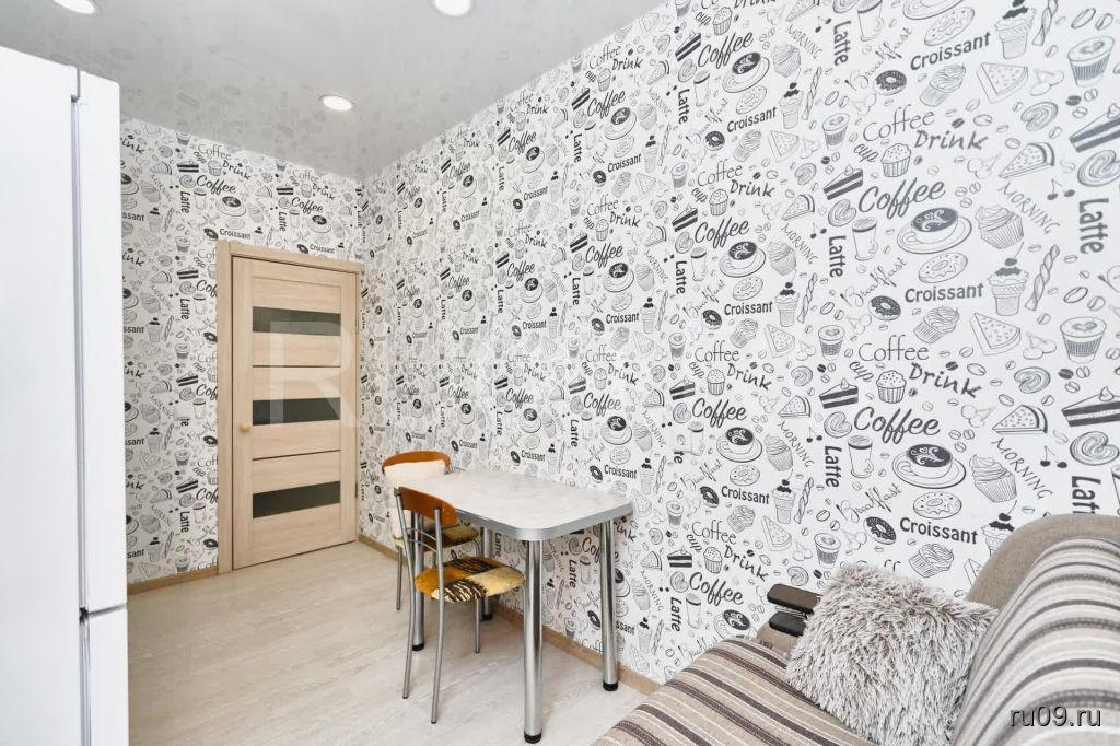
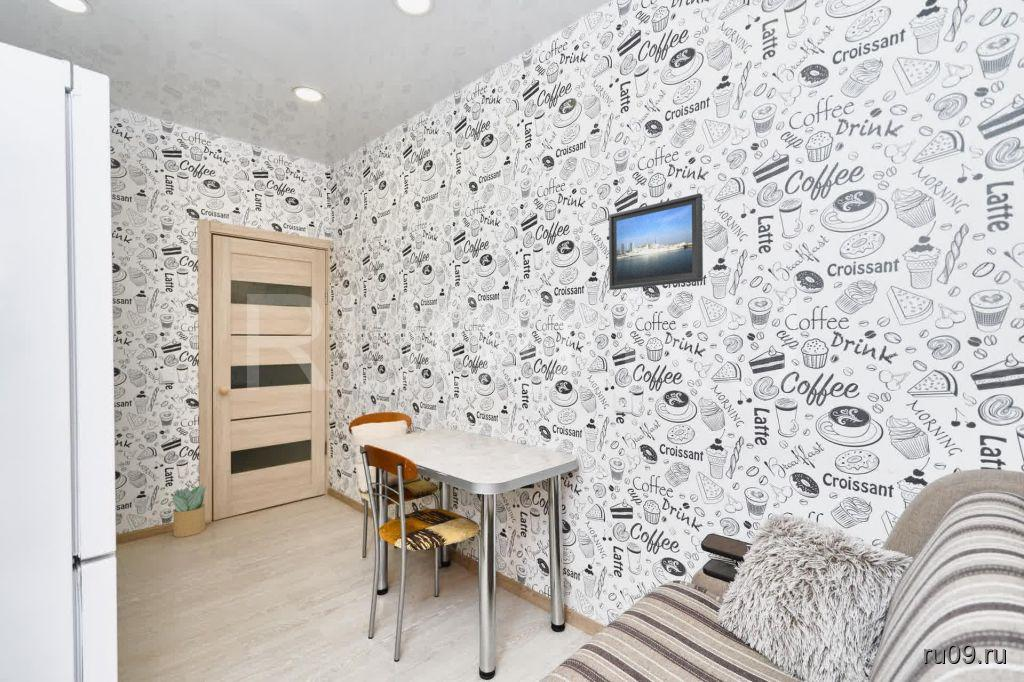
+ potted plant [171,484,207,538]
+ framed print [608,192,704,291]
